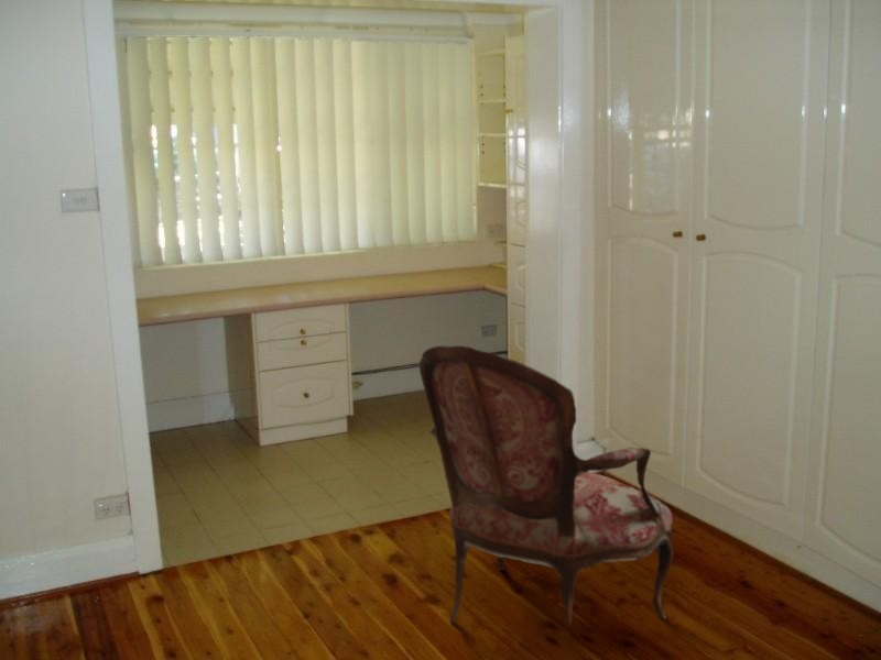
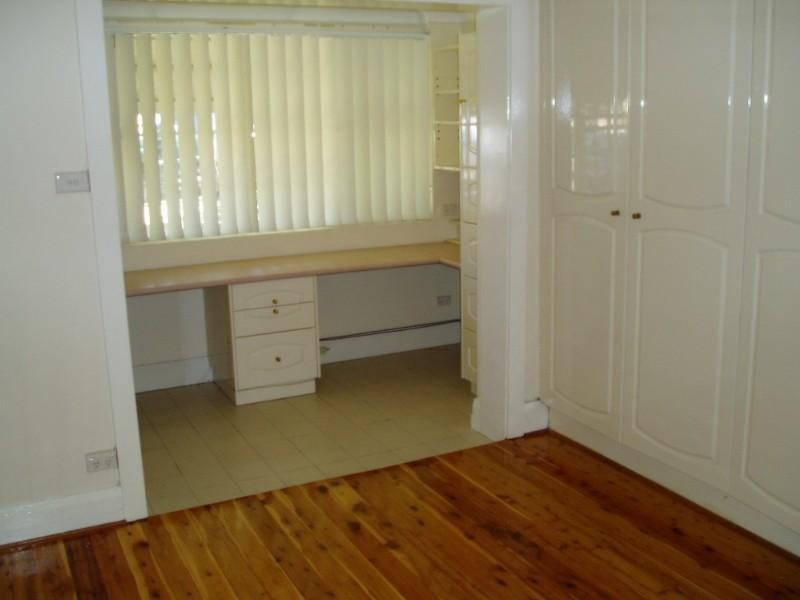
- armchair [418,344,675,660]
